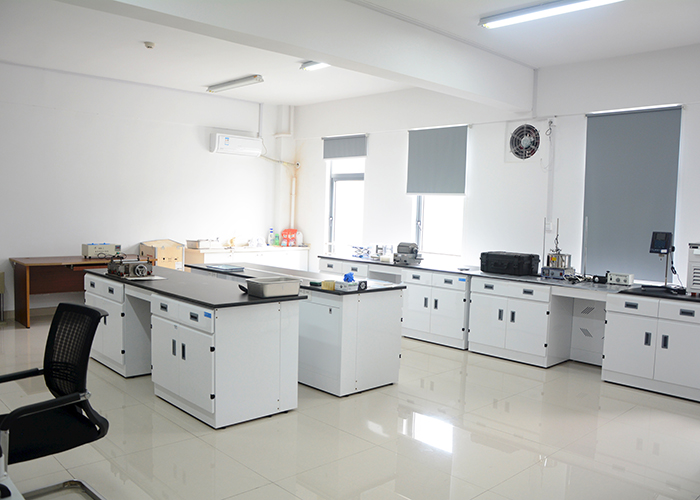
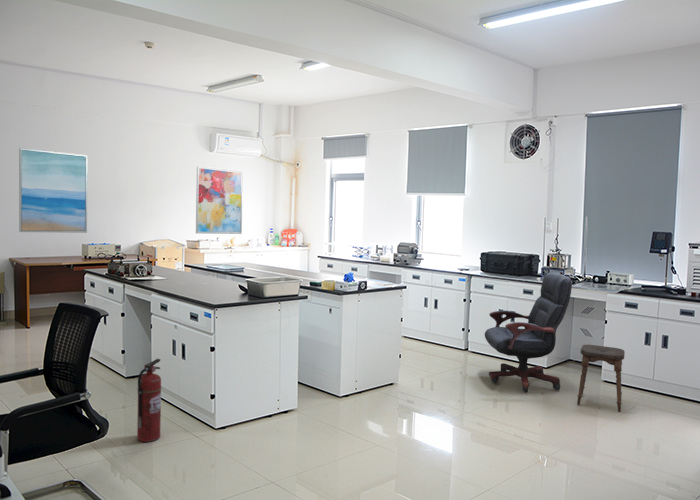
+ stool [576,344,626,413]
+ wall art [195,165,244,235]
+ fire extinguisher [136,358,162,443]
+ wall art [18,147,89,234]
+ office chair [484,271,573,393]
